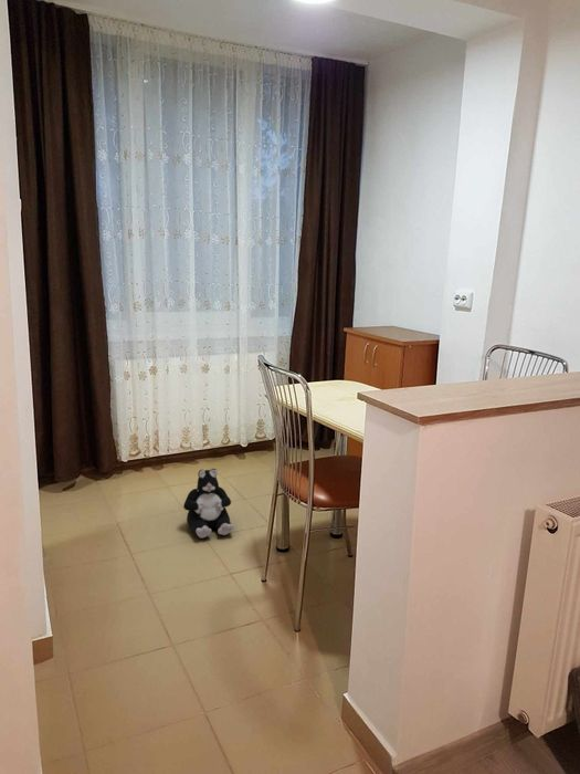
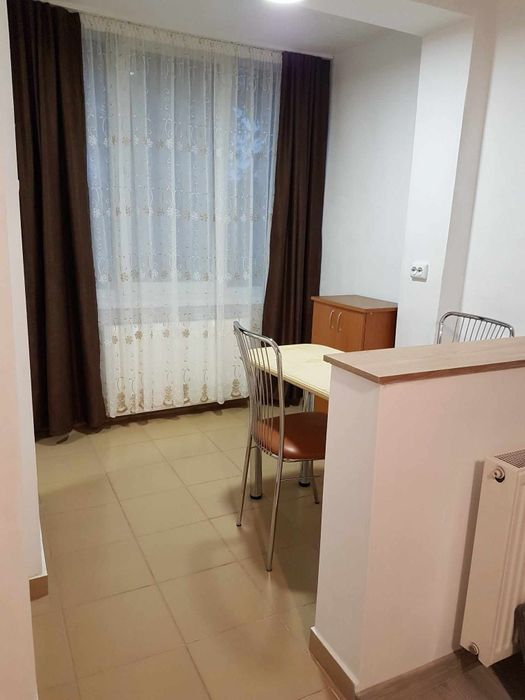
- plush toy [182,468,235,540]
